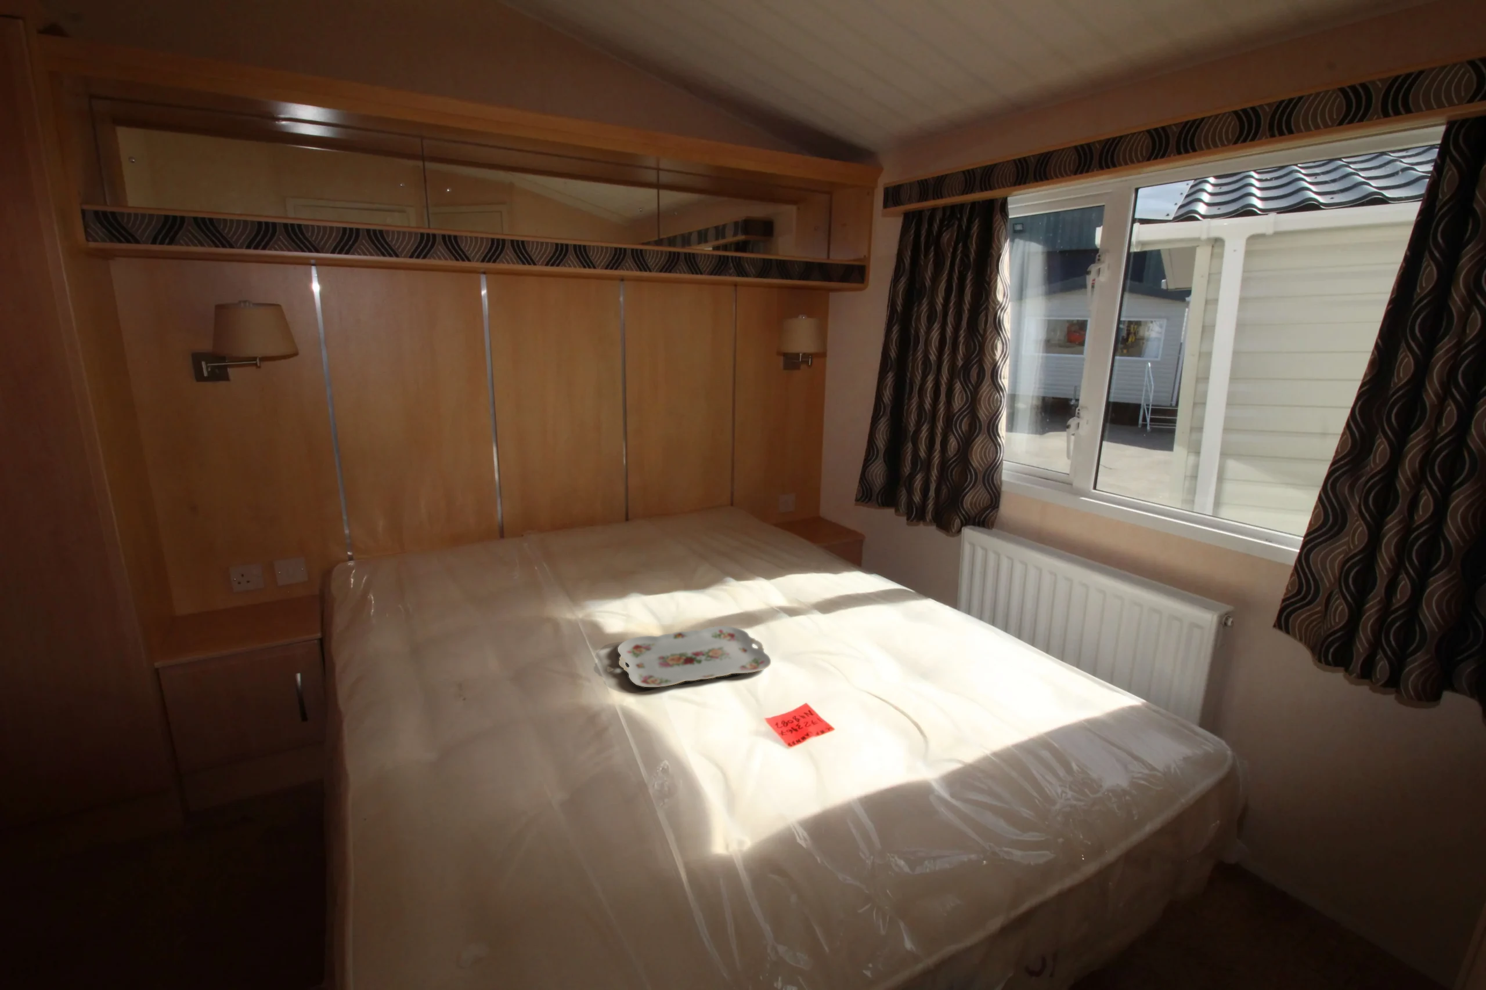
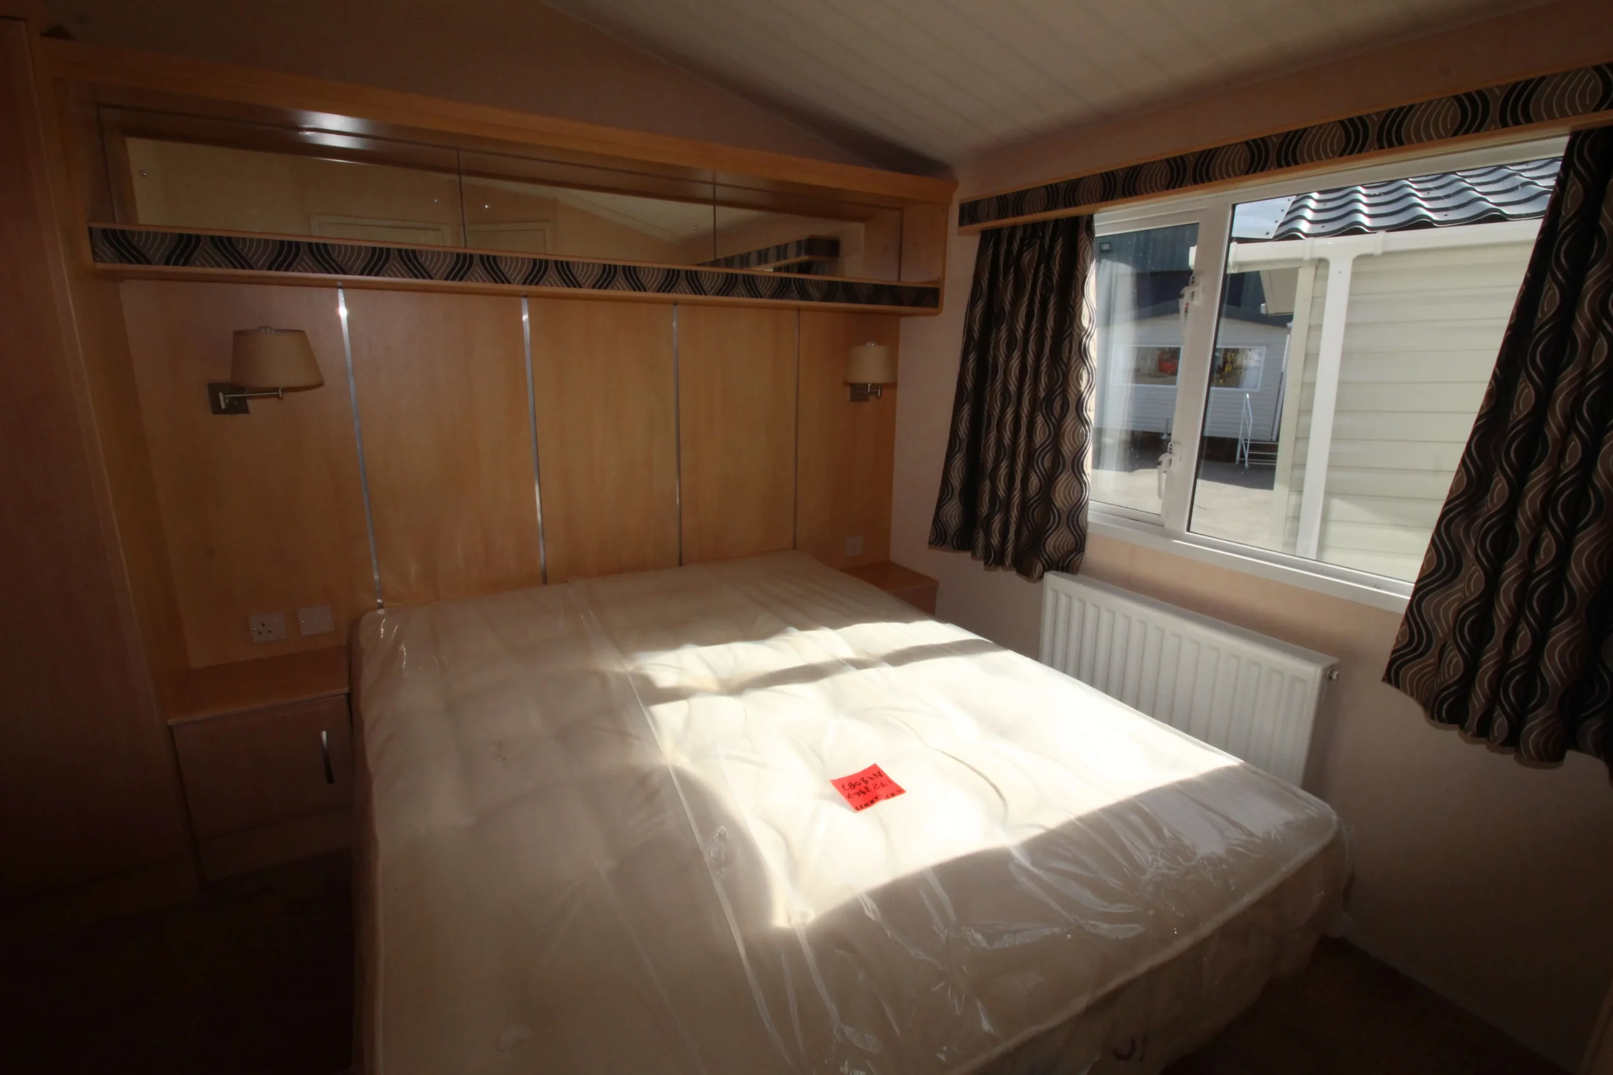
- serving tray [617,625,772,688]
